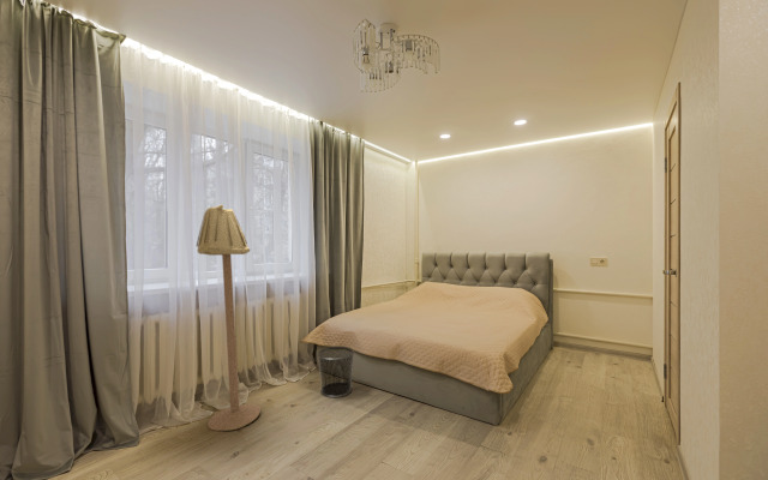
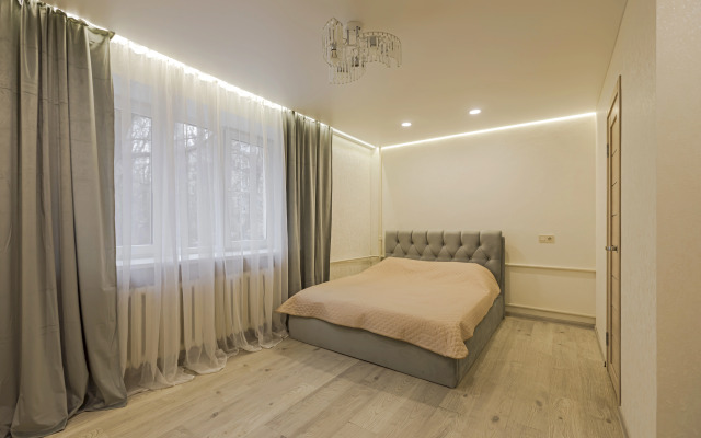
- floor lamp [196,204,262,432]
- waste bin [317,346,355,398]
